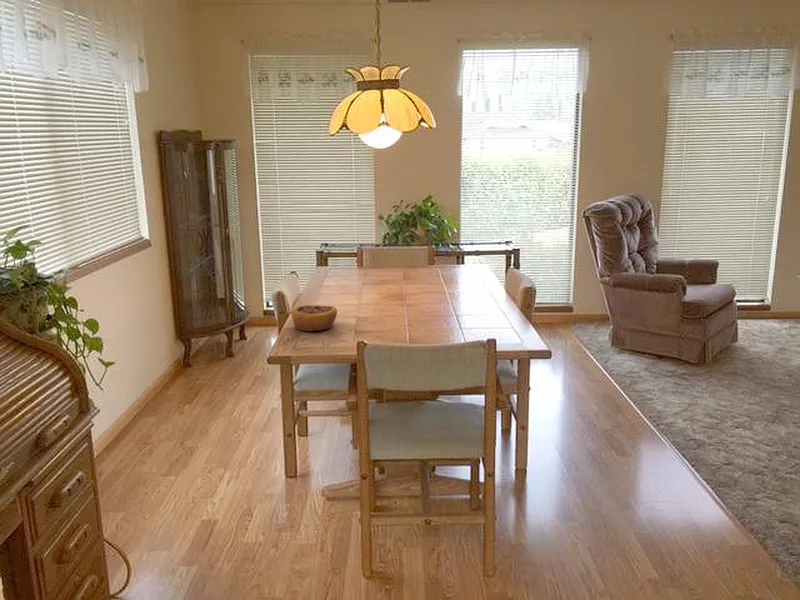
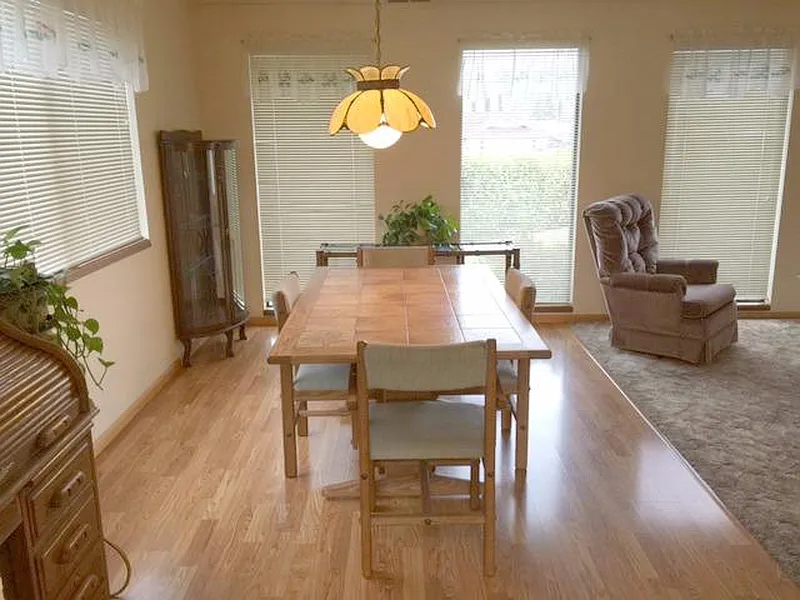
- pastry [290,304,338,332]
